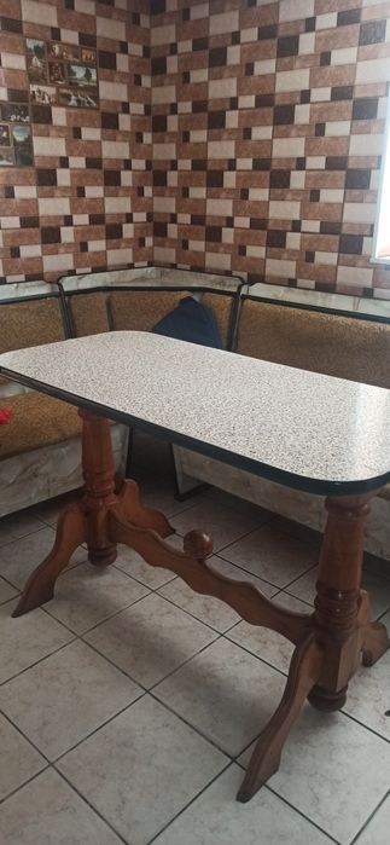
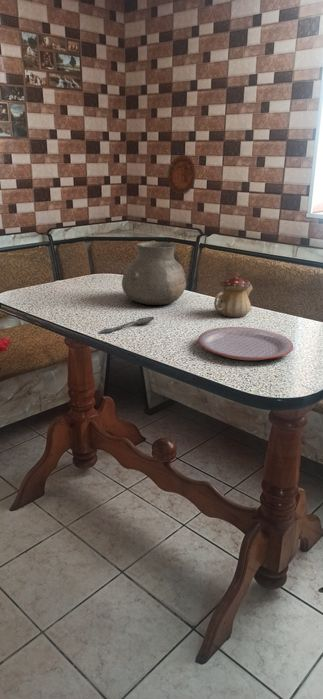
+ teapot [213,271,254,318]
+ vase [121,241,187,306]
+ decorative plate [167,154,197,196]
+ spoon [98,316,155,334]
+ plate [197,326,294,361]
